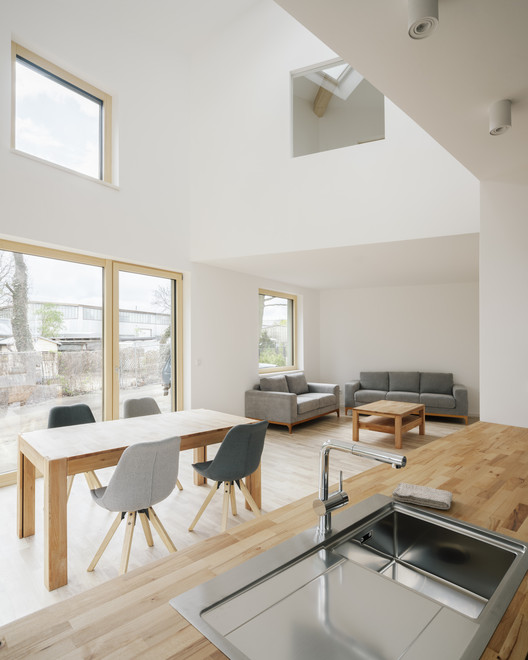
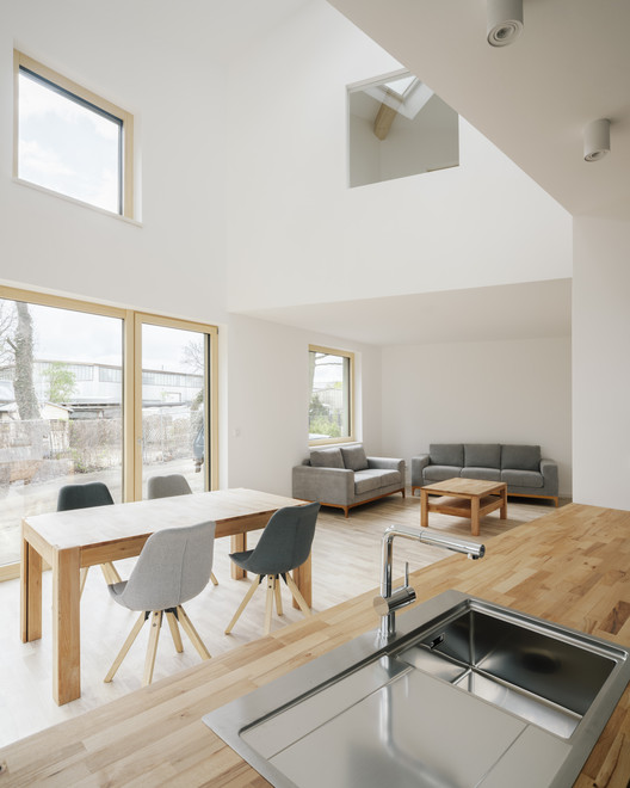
- washcloth [391,482,454,510]
